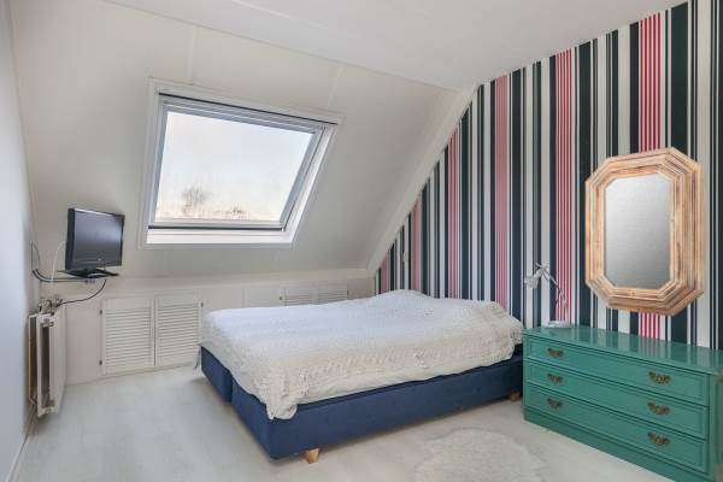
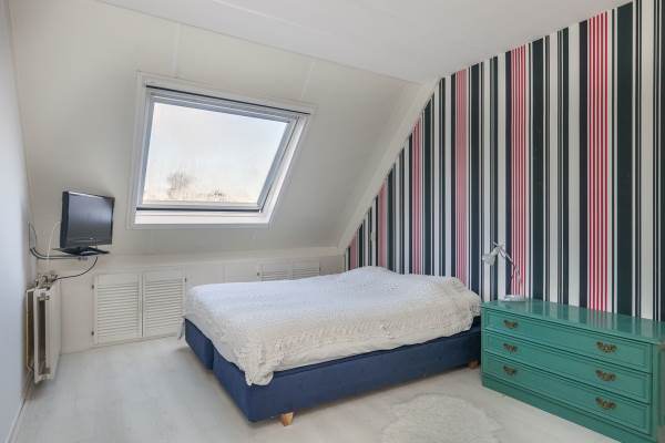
- home mirror [584,146,706,318]
